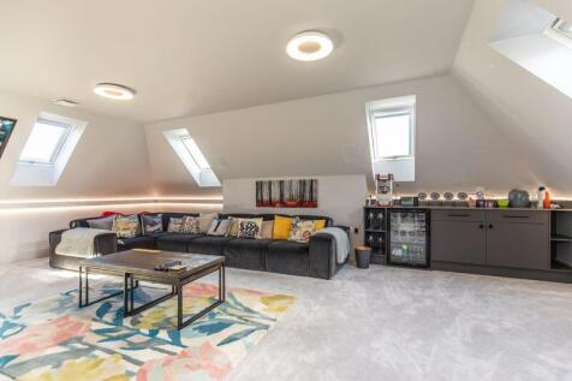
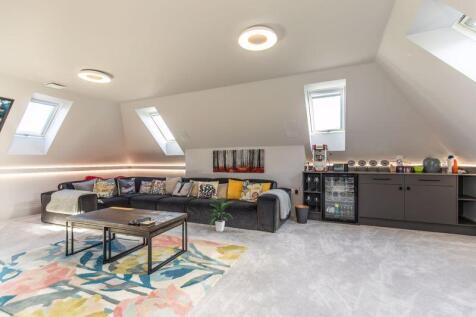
+ indoor plant [208,195,234,233]
